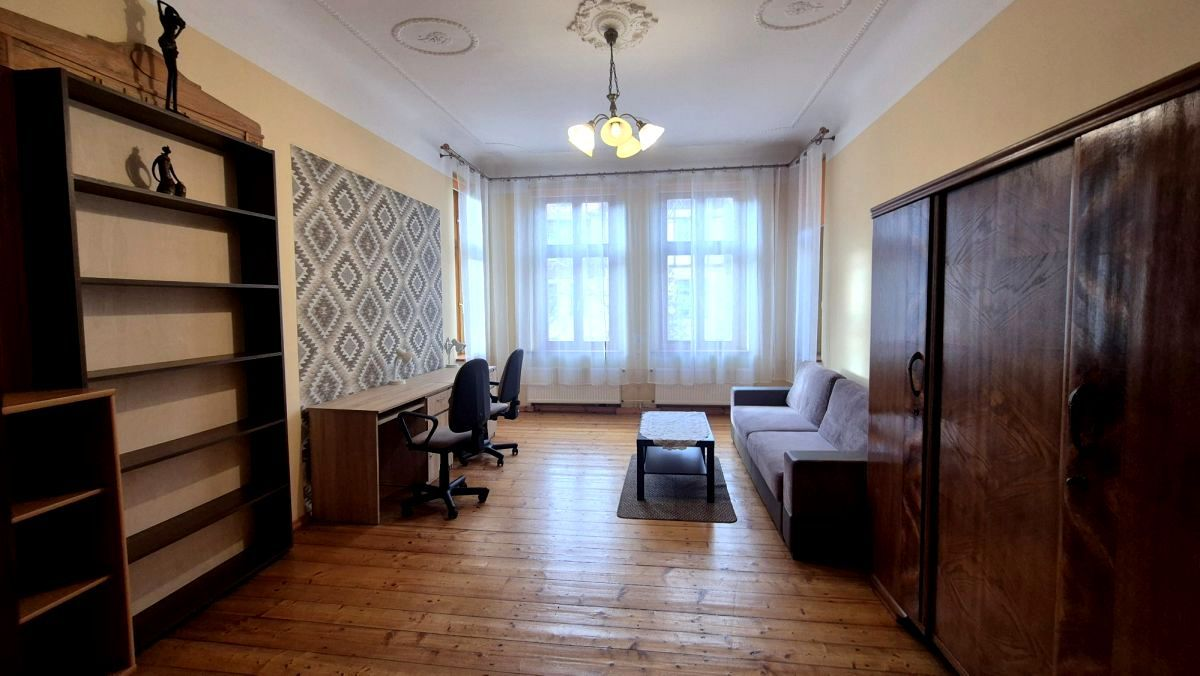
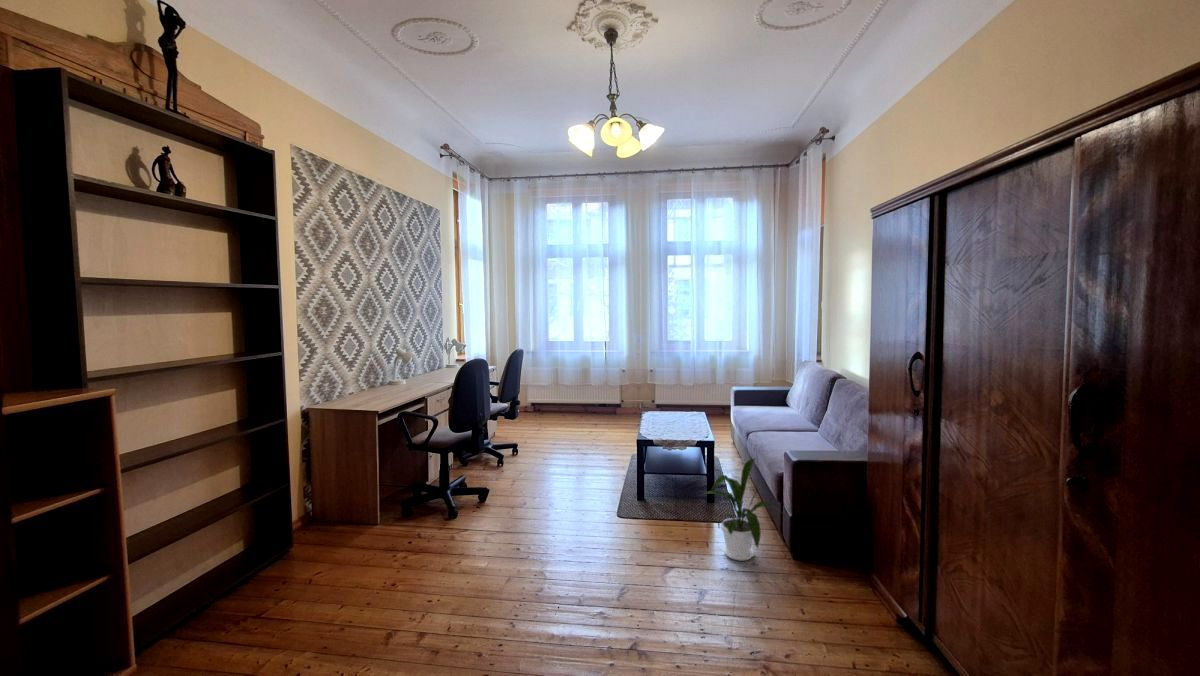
+ house plant [700,458,784,562]
